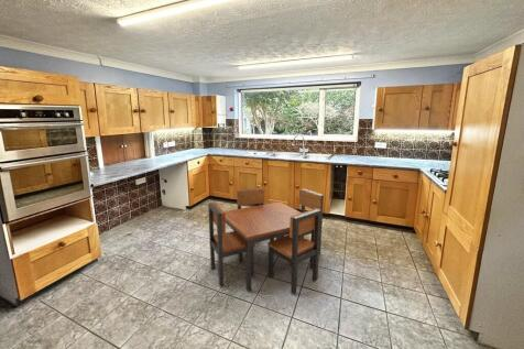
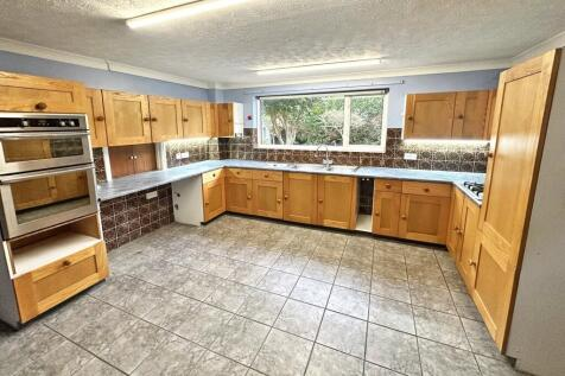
- dining table [207,186,325,295]
